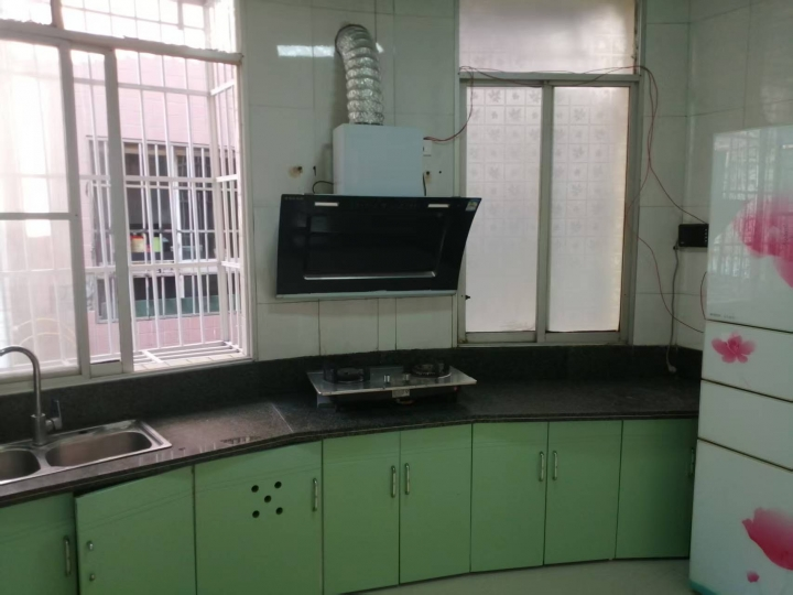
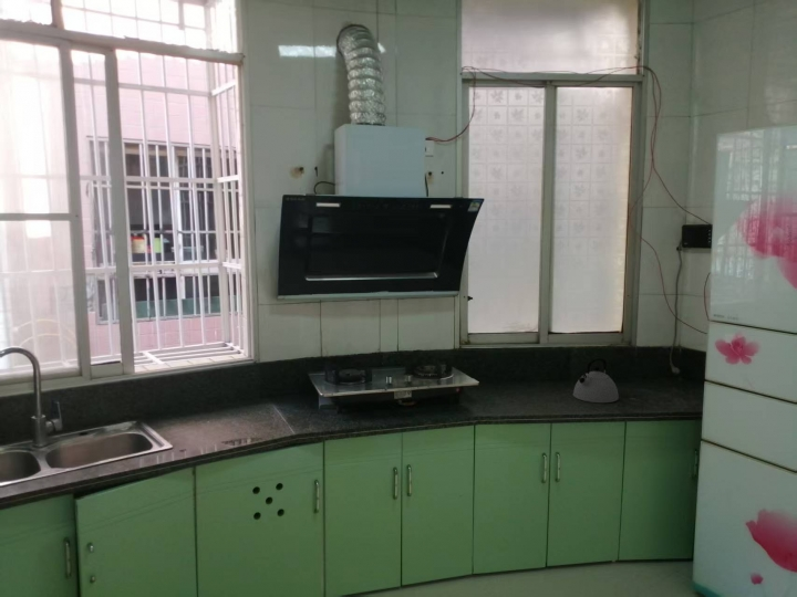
+ kettle [572,357,620,404]
